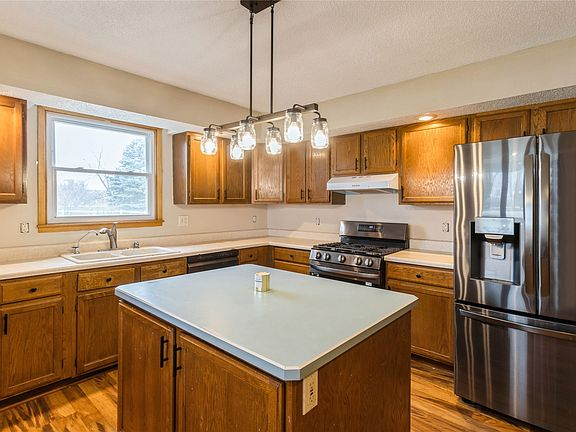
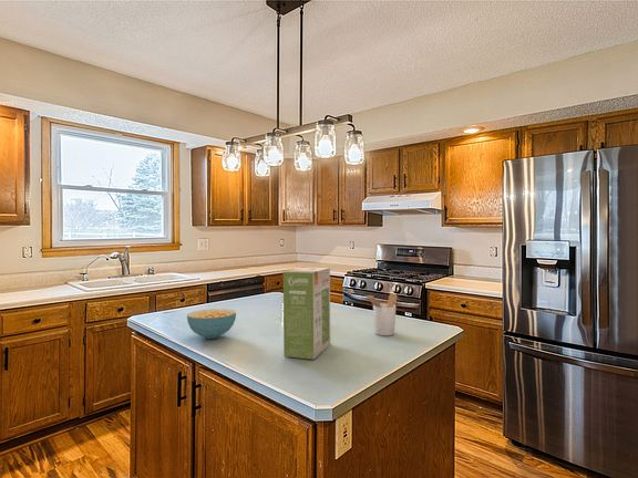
+ cereal bowl [186,308,237,340]
+ utensil holder [364,292,398,336]
+ food box [282,267,331,361]
